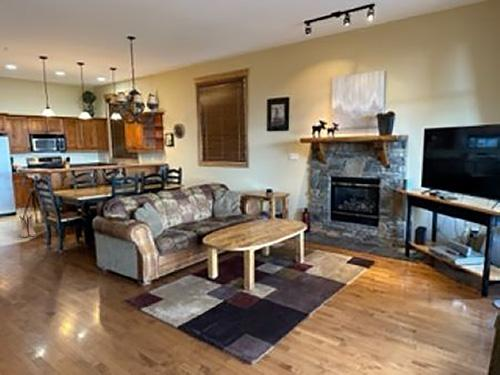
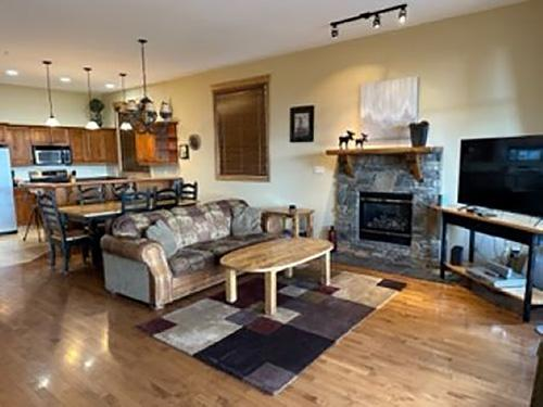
- boots [18,213,37,238]
